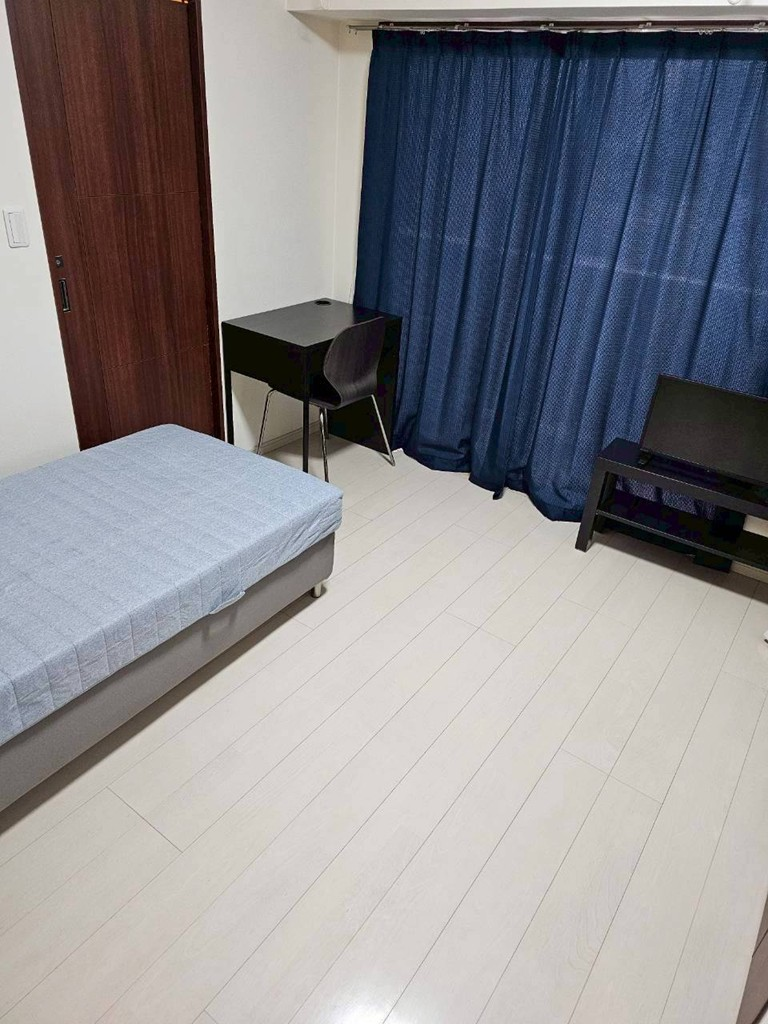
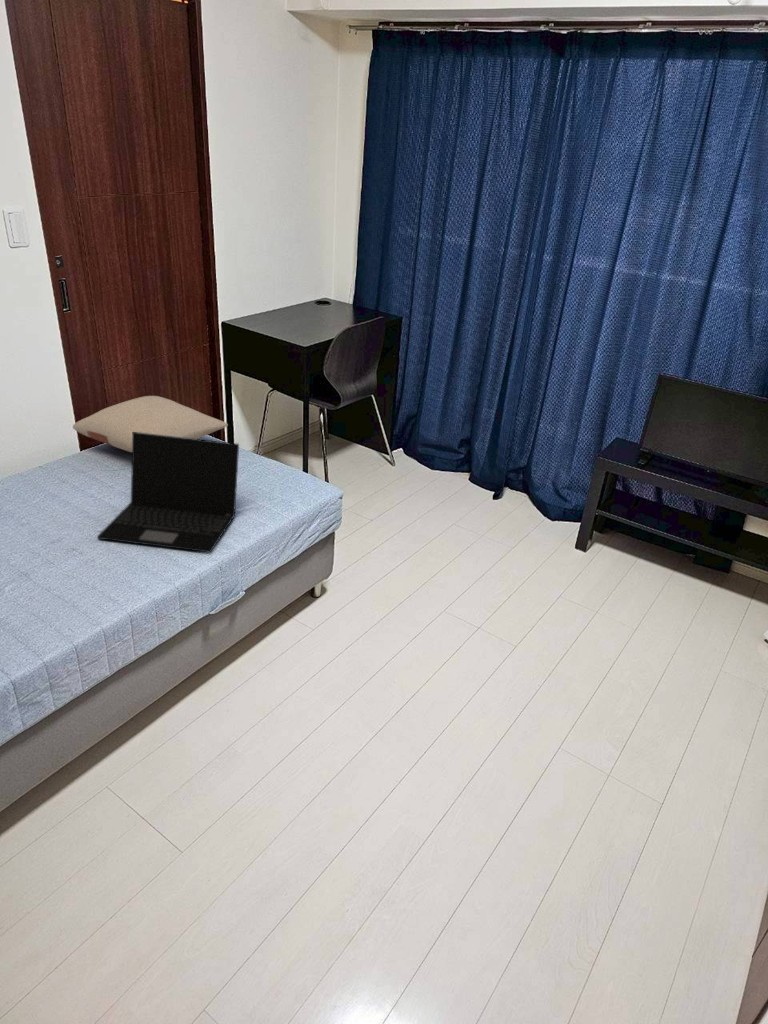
+ pillow [72,395,229,453]
+ laptop [96,432,240,554]
